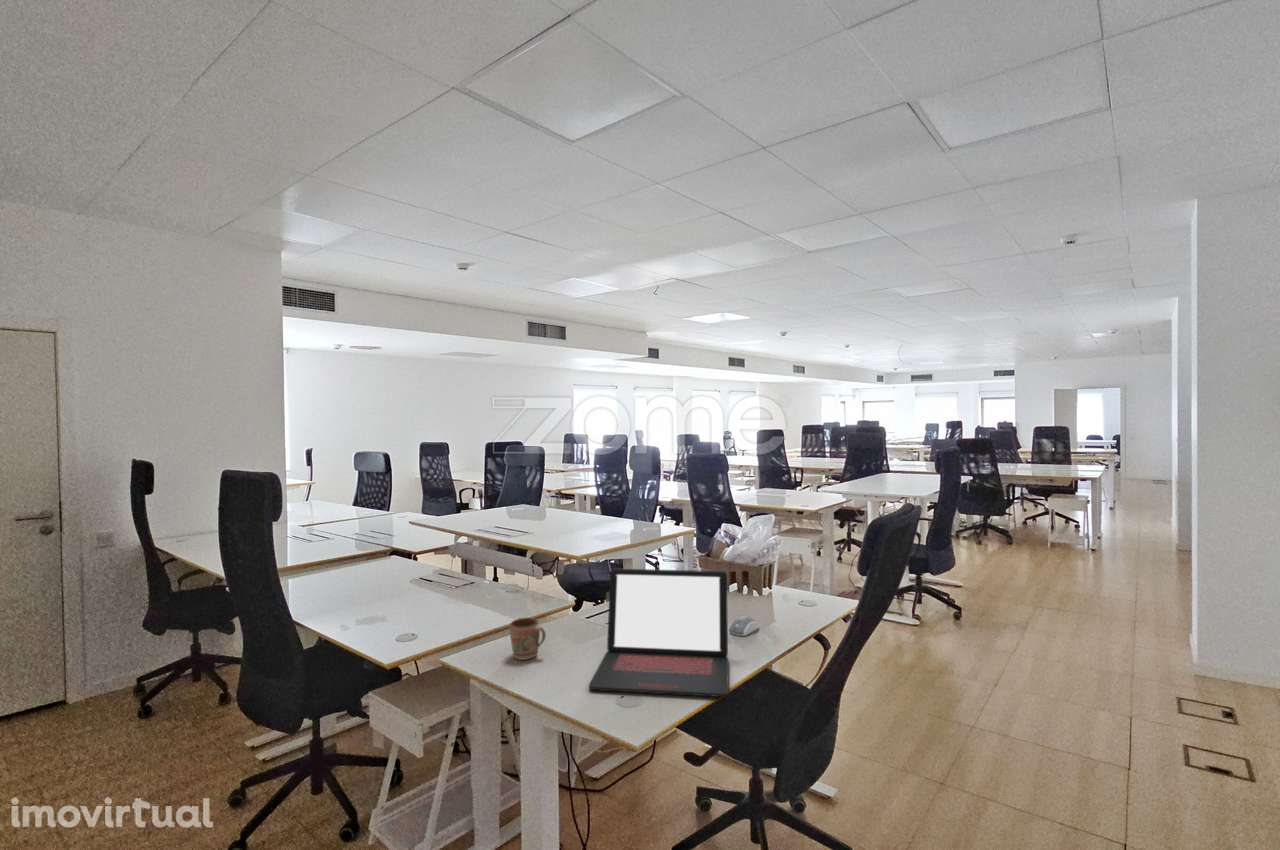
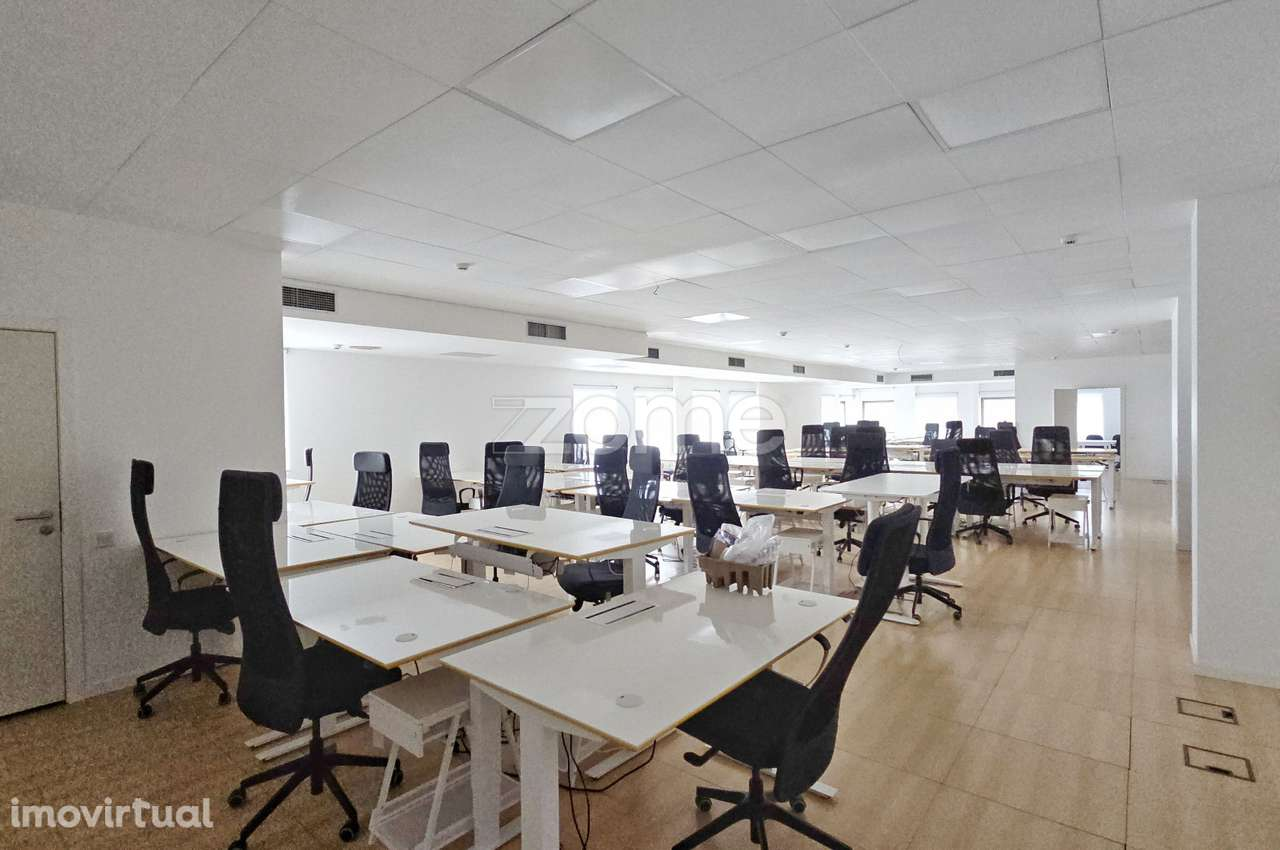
- mug [509,617,547,661]
- laptop [588,568,730,698]
- computer mouse [728,616,760,637]
